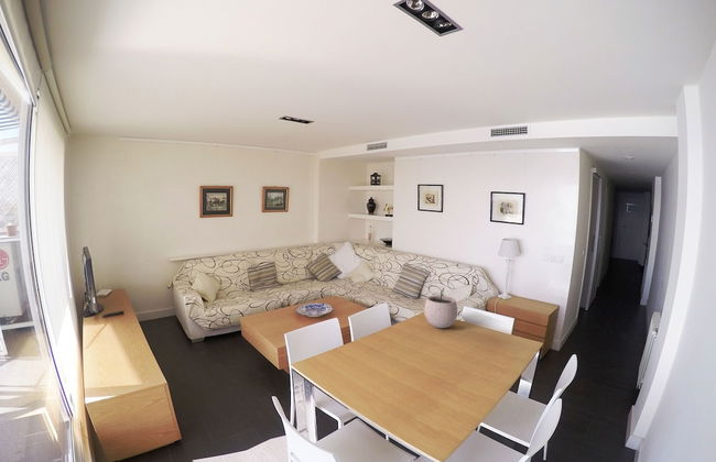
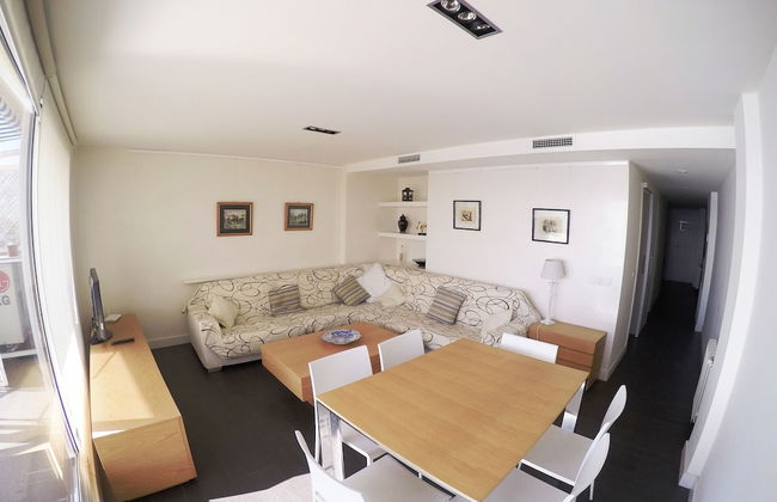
- plant pot [423,286,458,329]
